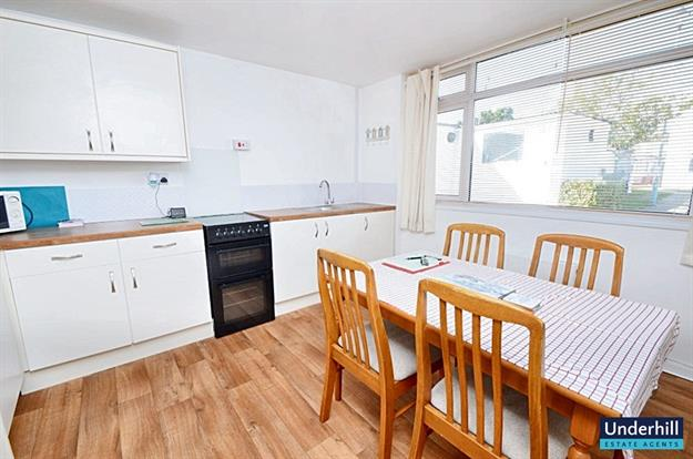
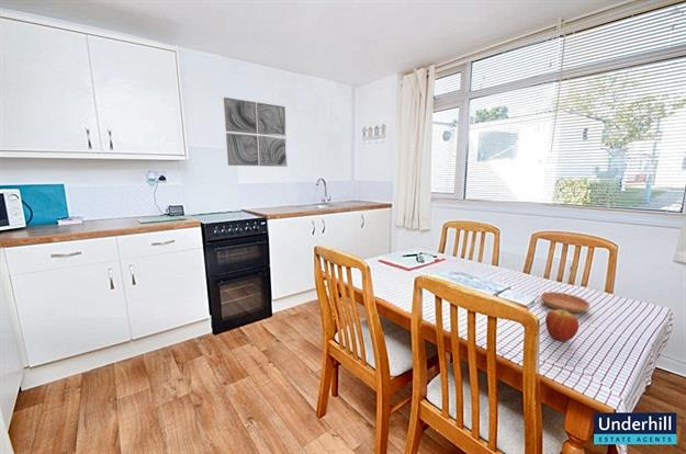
+ saucer [540,291,591,314]
+ fruit [544,309,580,342]
+ wall art [223,97,289,168]
